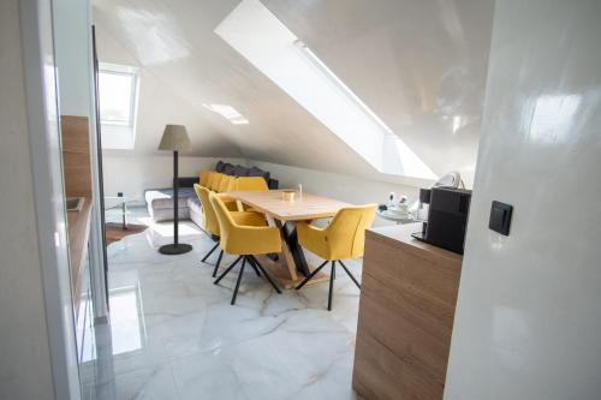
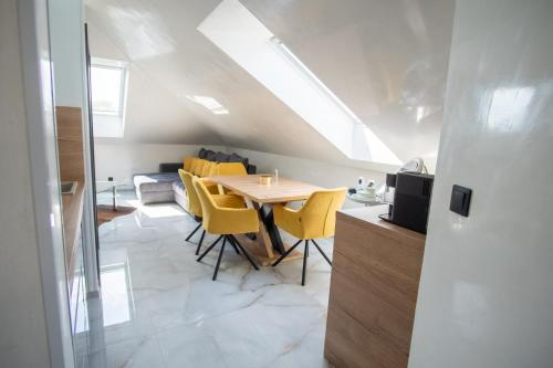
- floor lamp [156,124,195,255]
